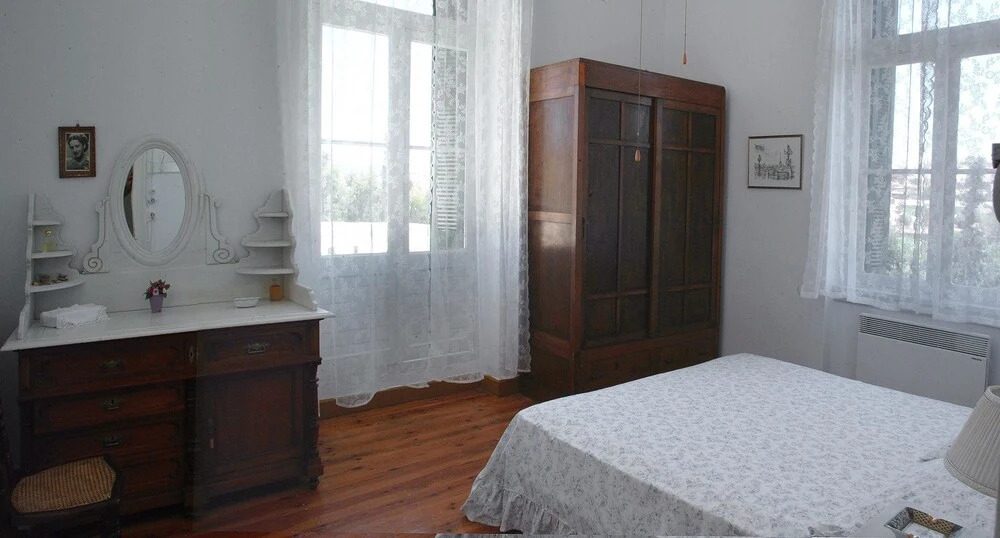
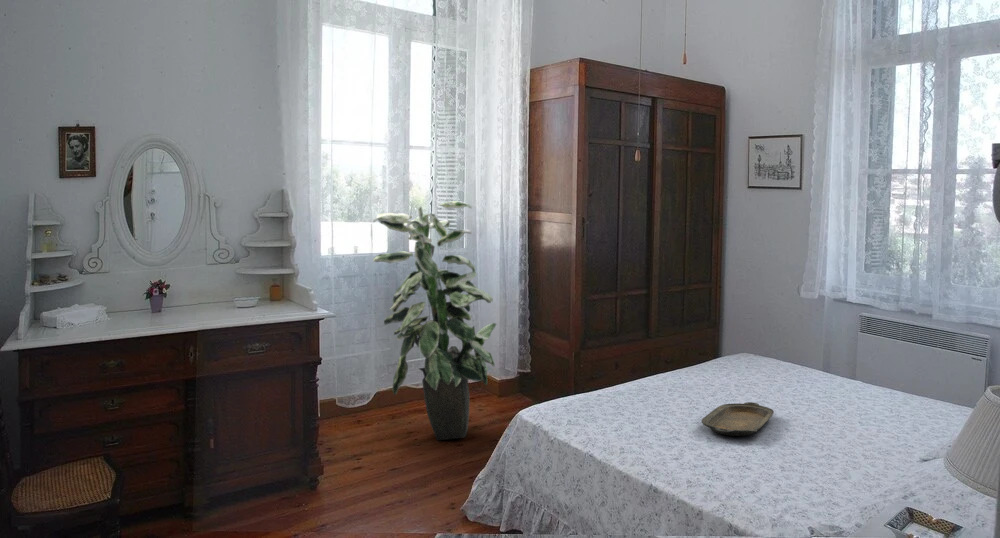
+ indoor plant [372,200,497,441]
+ serving tray [701,401,775,437]
